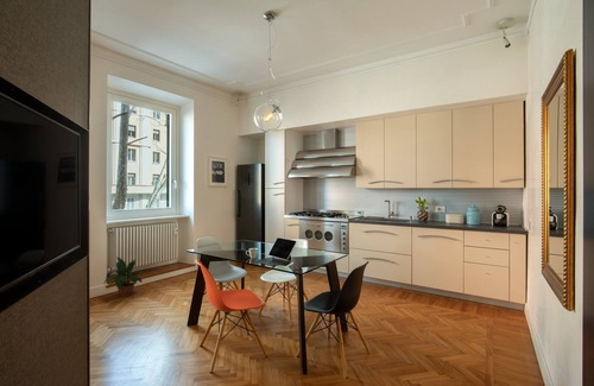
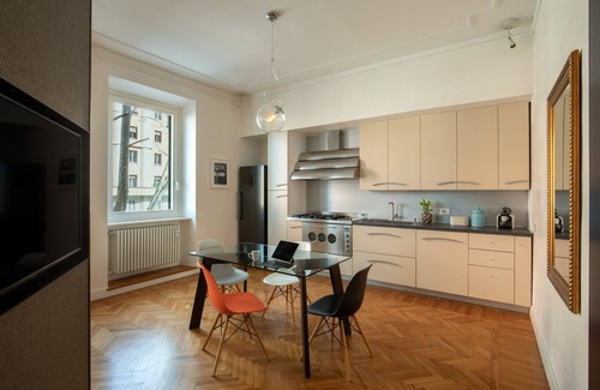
- potted plant [102,255,147,298]
